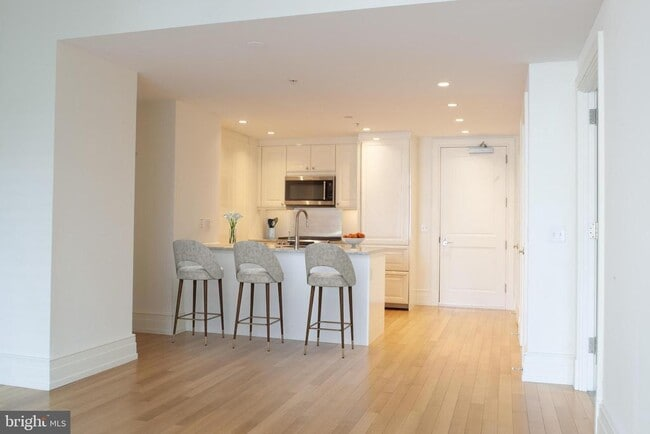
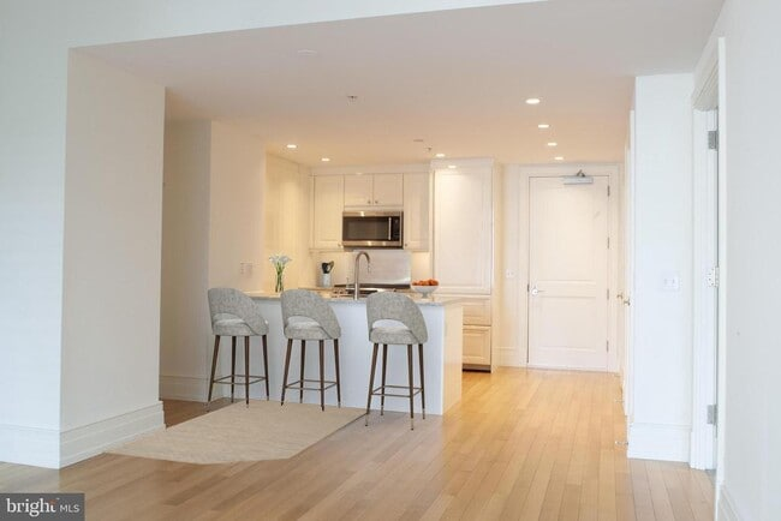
+ rug [101,397,372,466]
